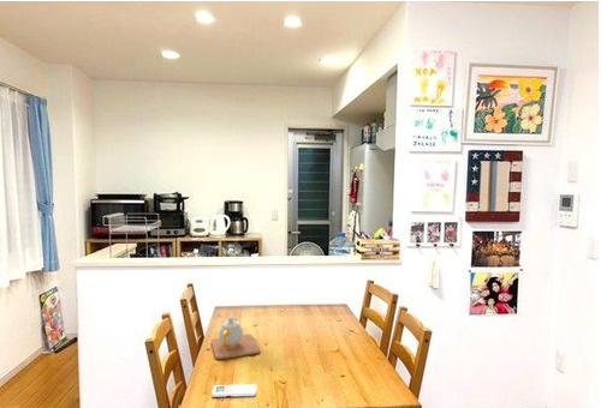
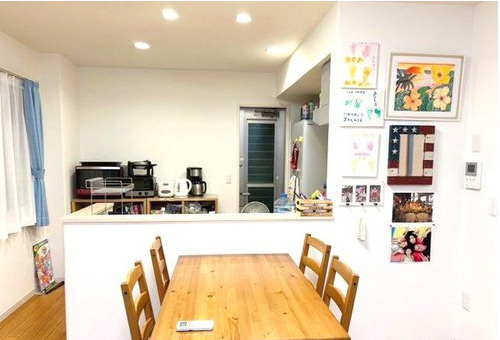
- teapot [210,316,262,361]
